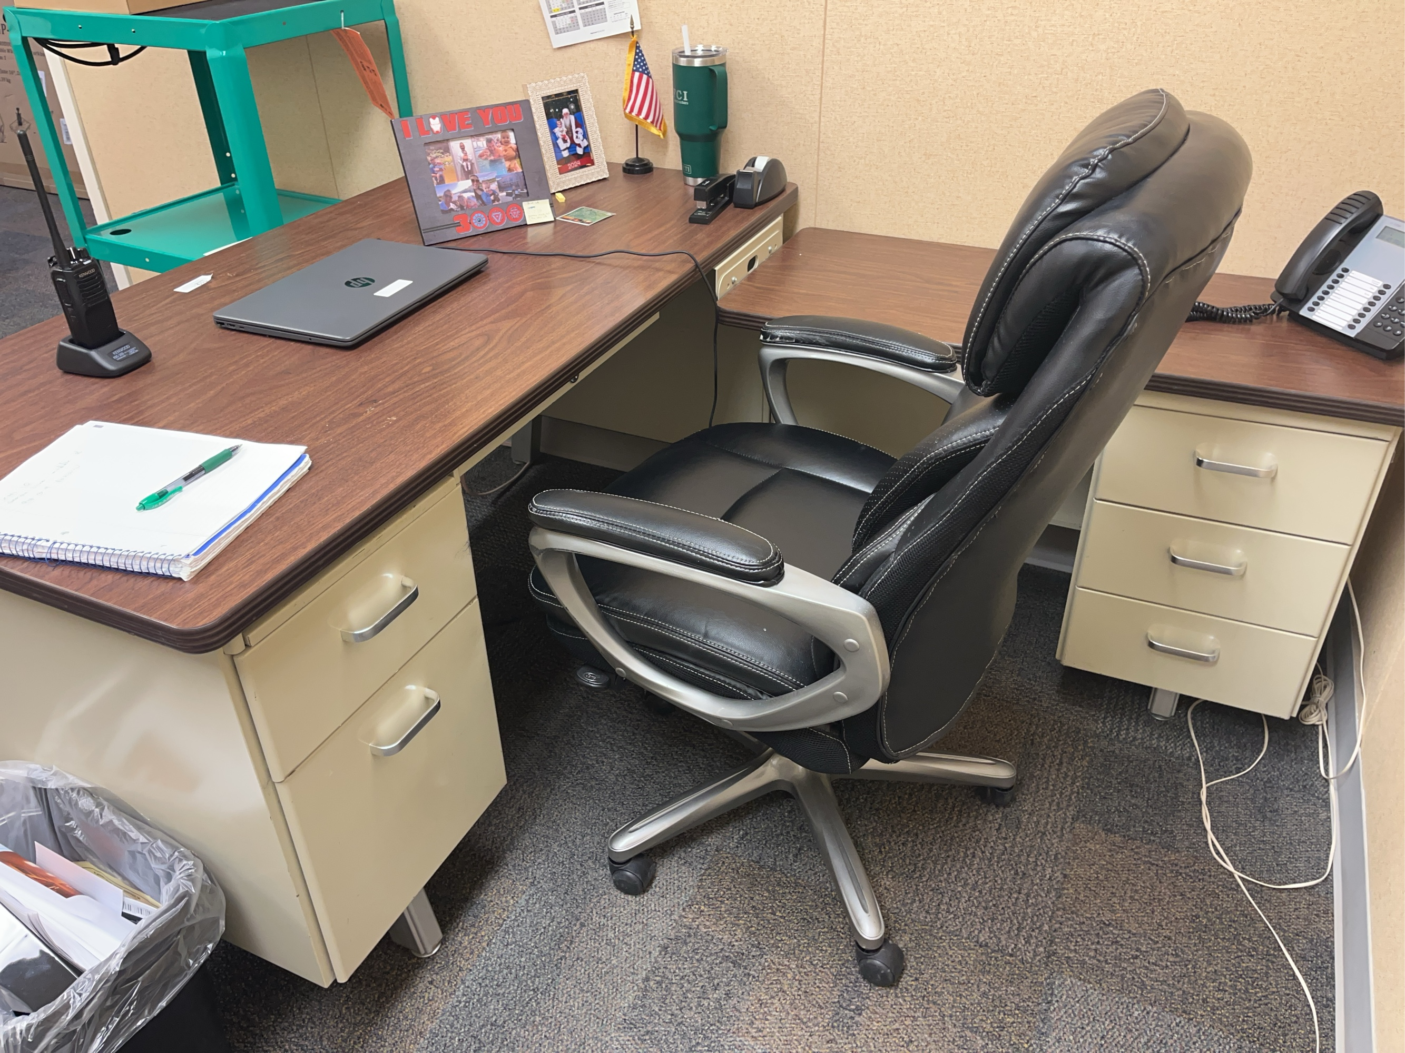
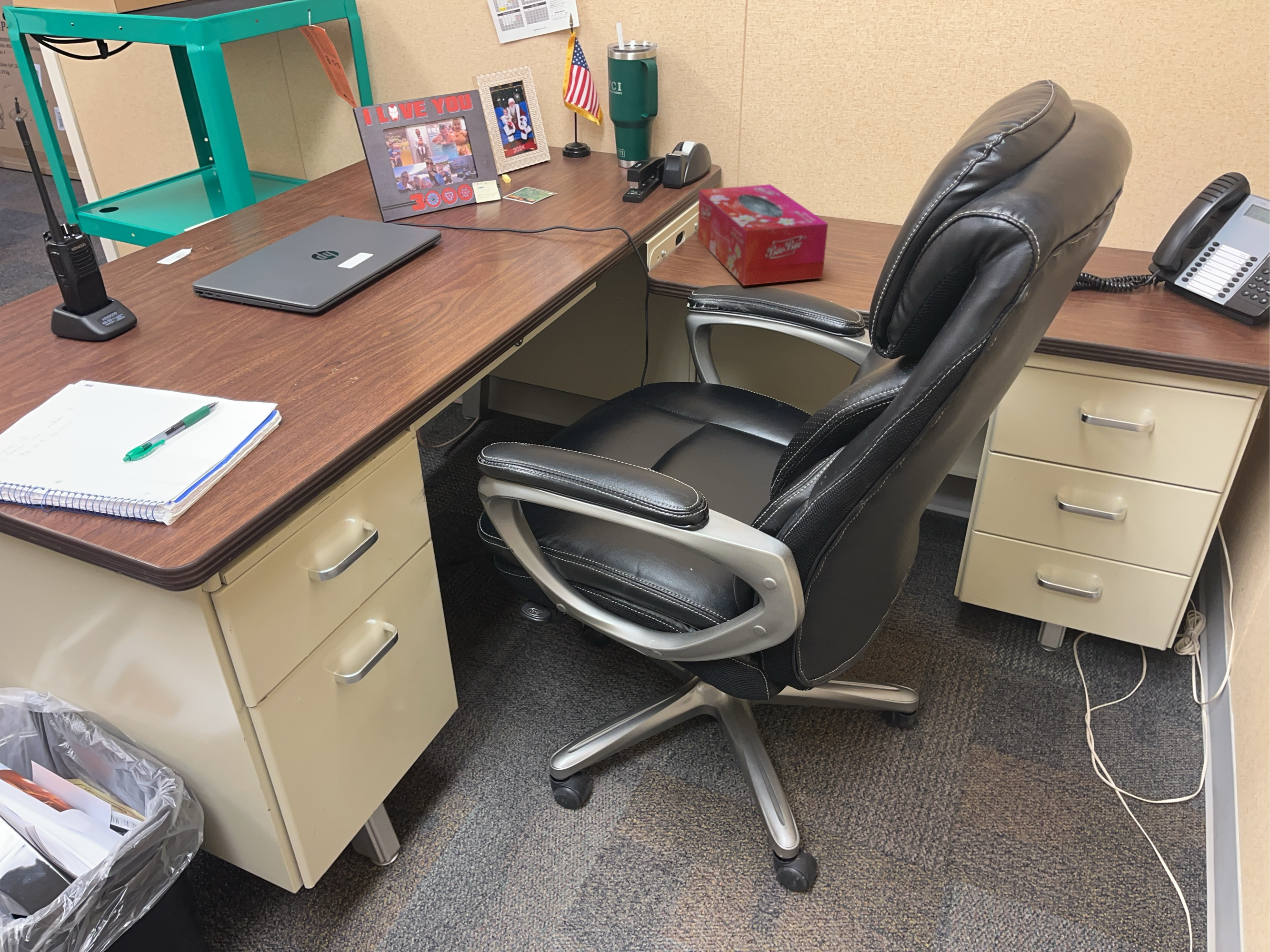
+ tissue box [698,184,829,286]
